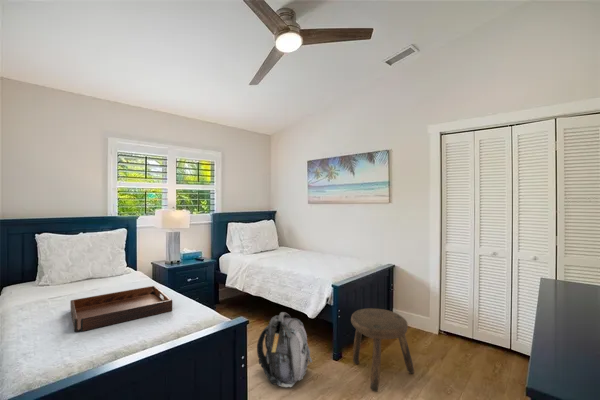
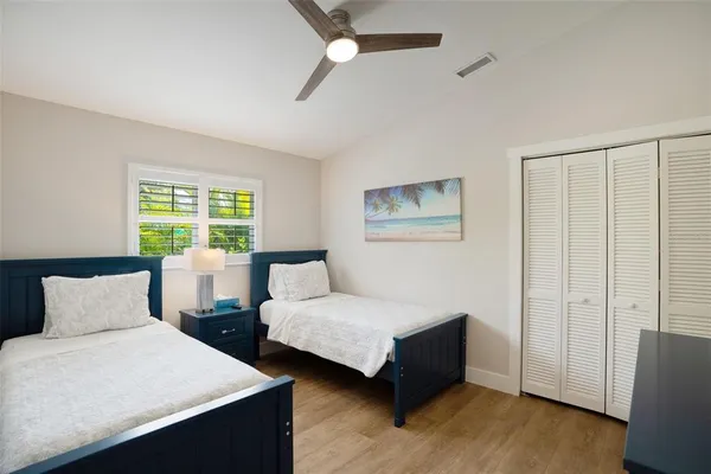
- stool [350,307,415,393]
- backpack [256,311,313,388]
- serving tray [69,285,173,333]
